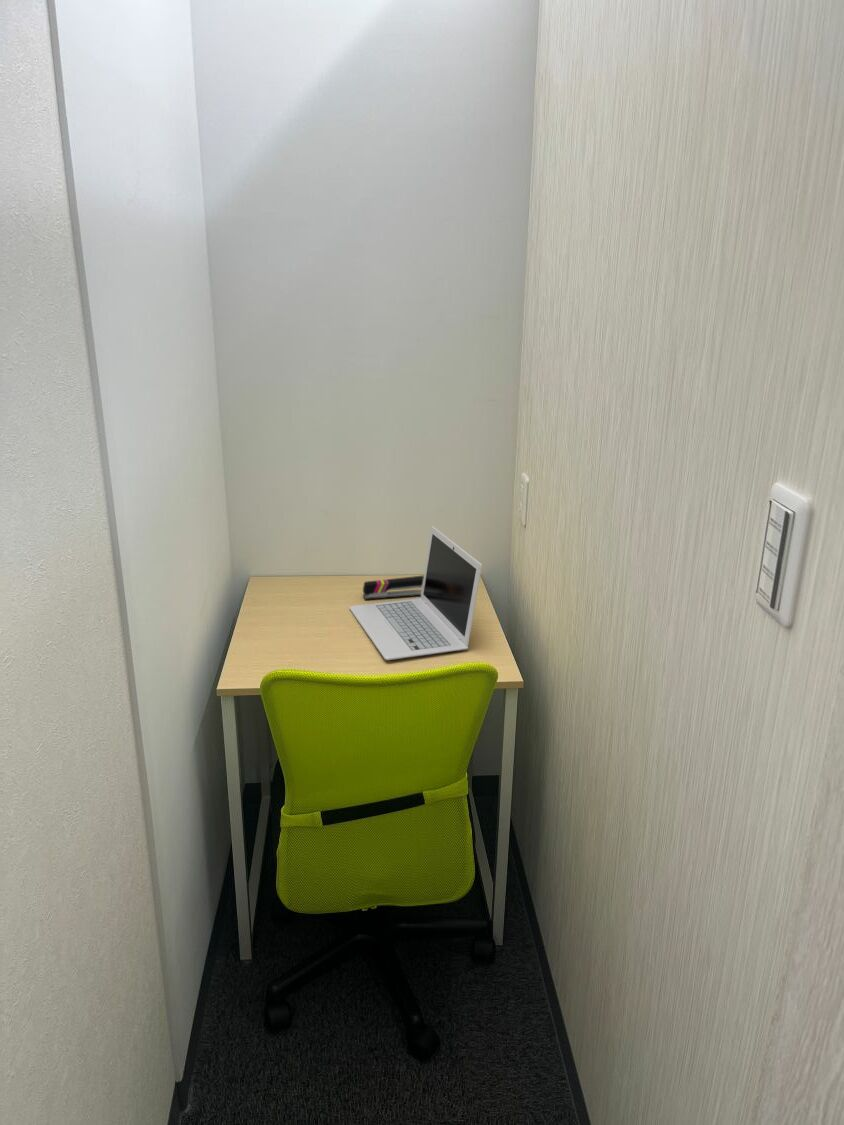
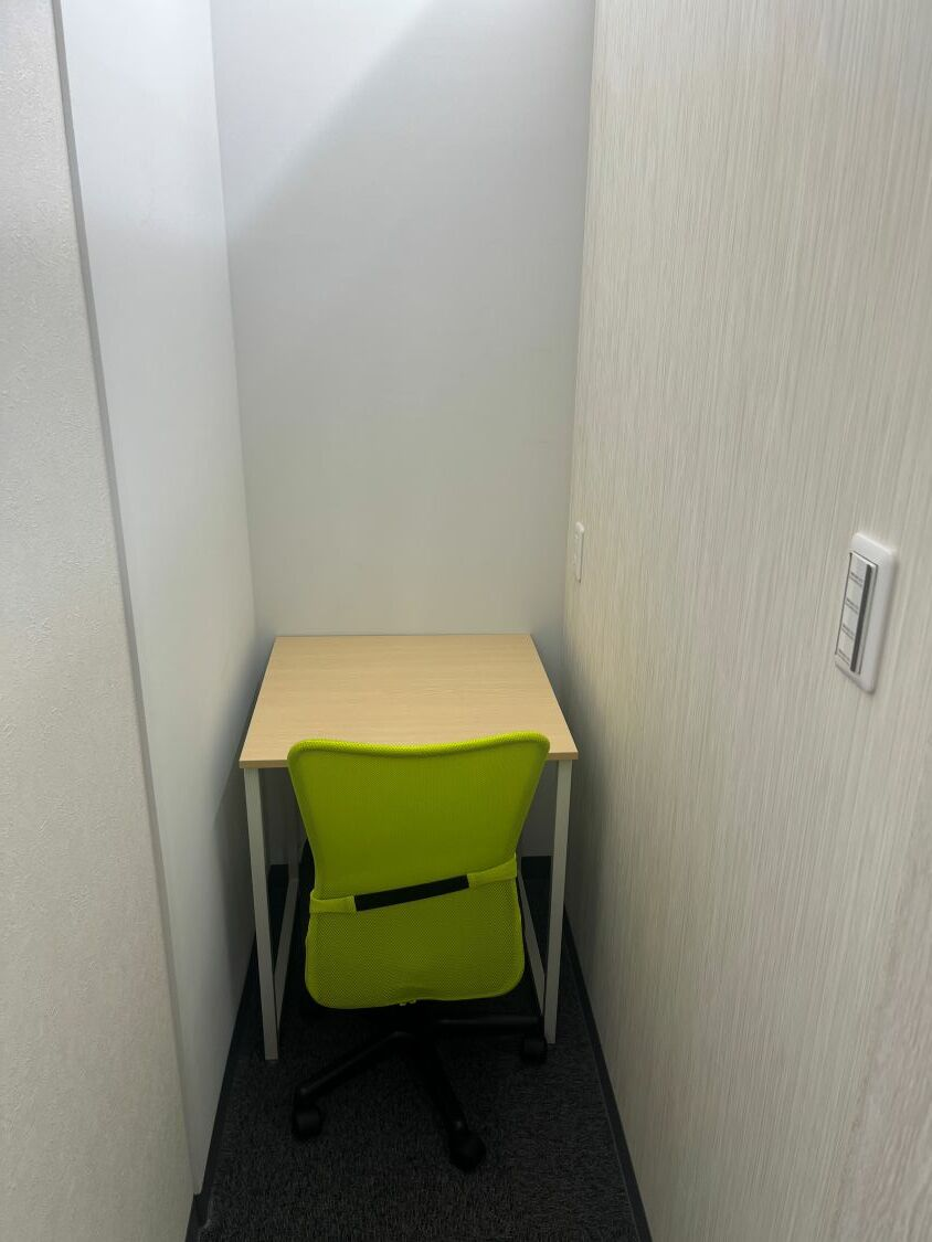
- stapler [362,575,424,601]
- laptop [348,525,483,661]
